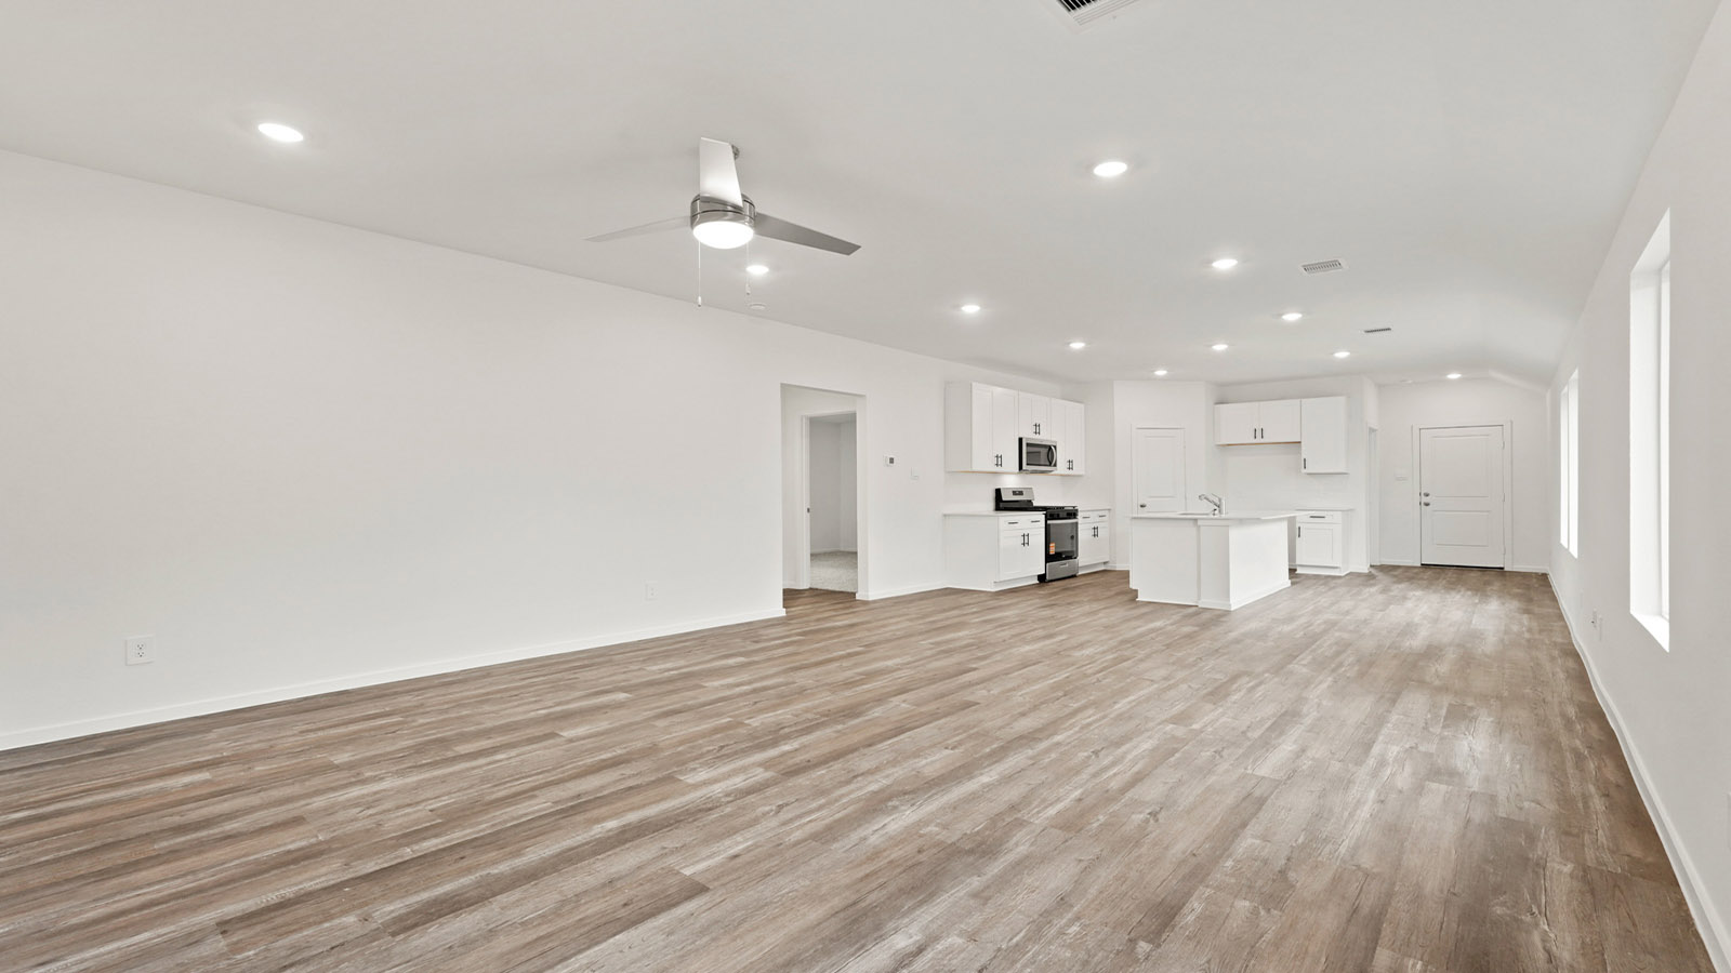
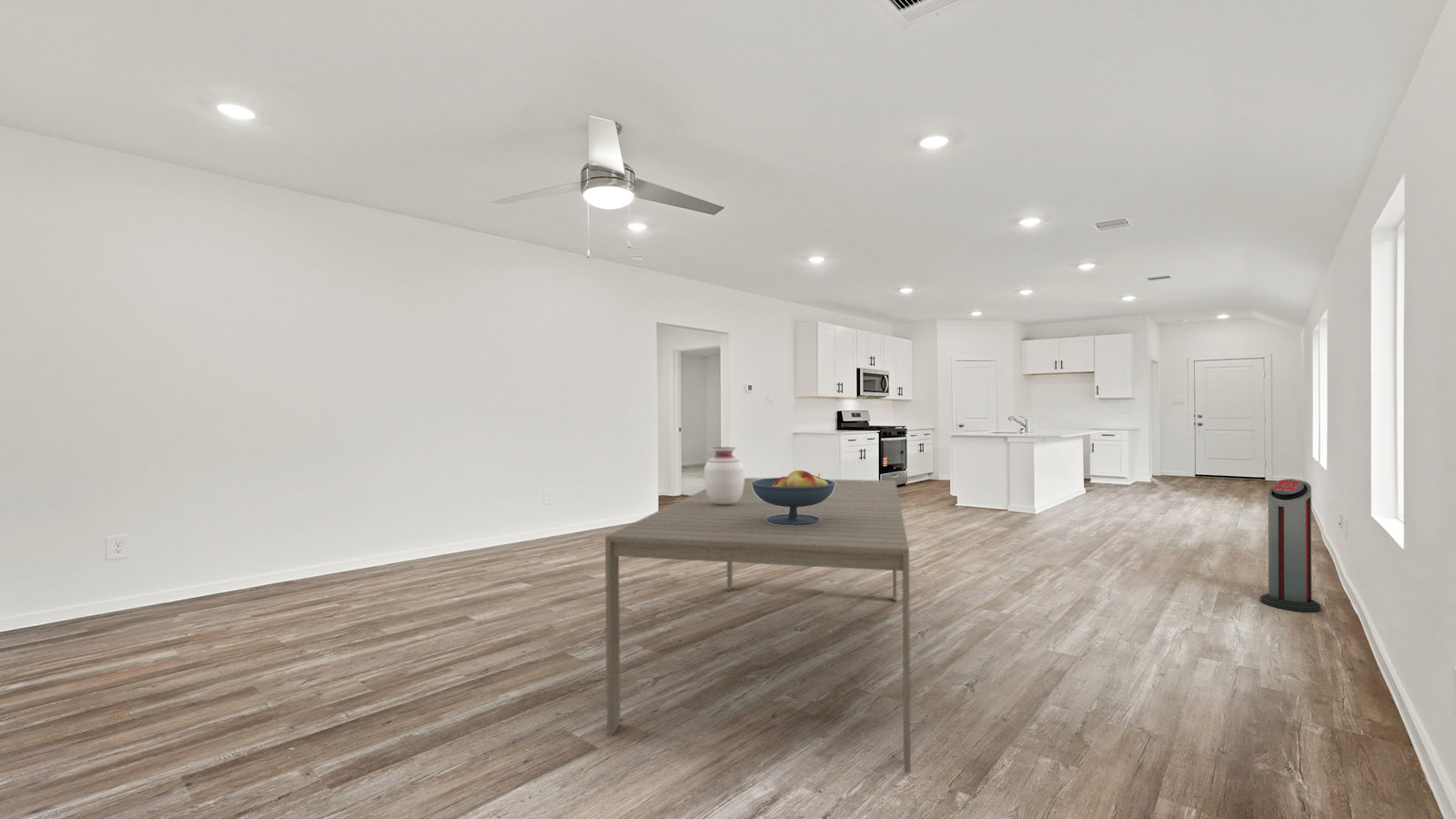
+ dining table [604,477,912,773]
+ vase [703,447,745,505]
+ air purifier [1259,478,1321,613]
+ fruit bowl [751,470,836,526]
